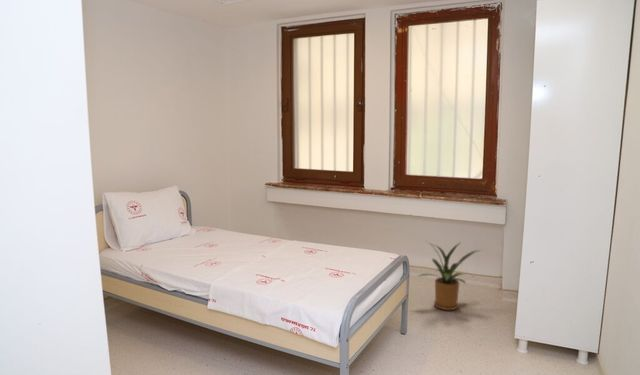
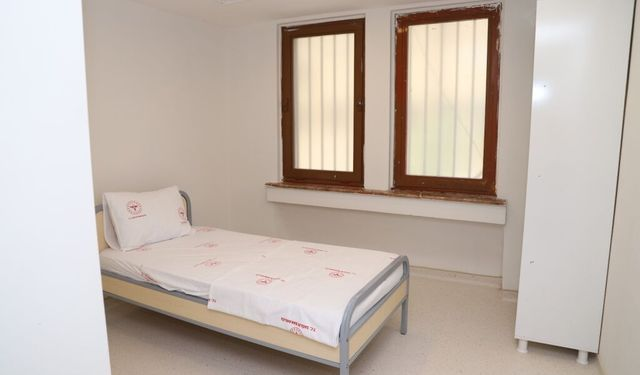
- house plant [416,240,482,311]
